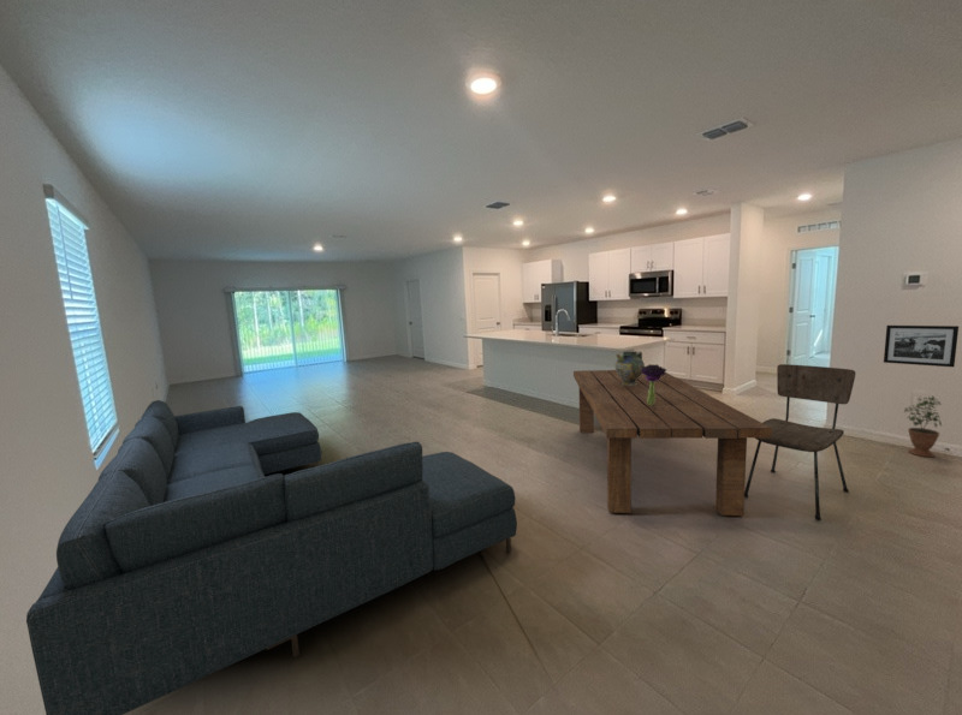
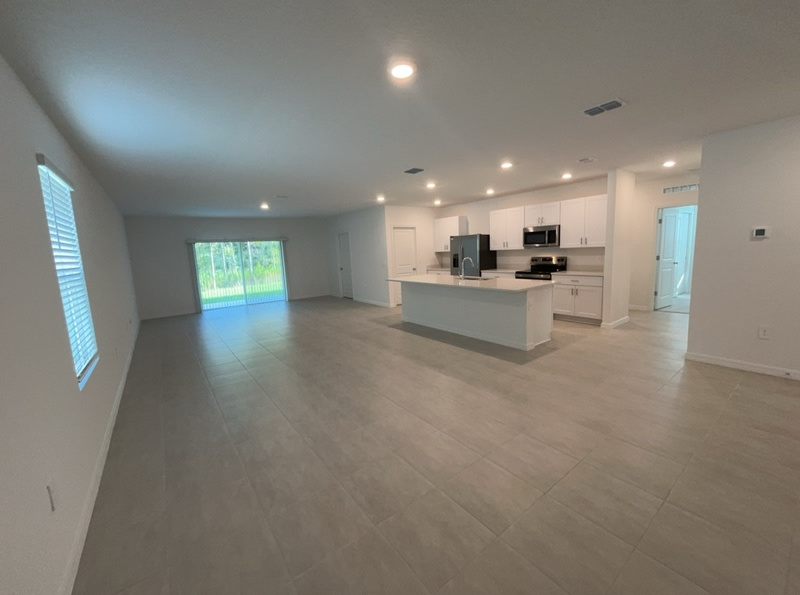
- bouquet [641,363,667,406]
- picture frame [883,324,960,368]
- sofa [25,399,518,715]
- dining table [572,369,772,517]
- dining chair [744,363,856,522]
- ceramic jug [614,350,646,386]
- potted plant [903,395,943,458]
